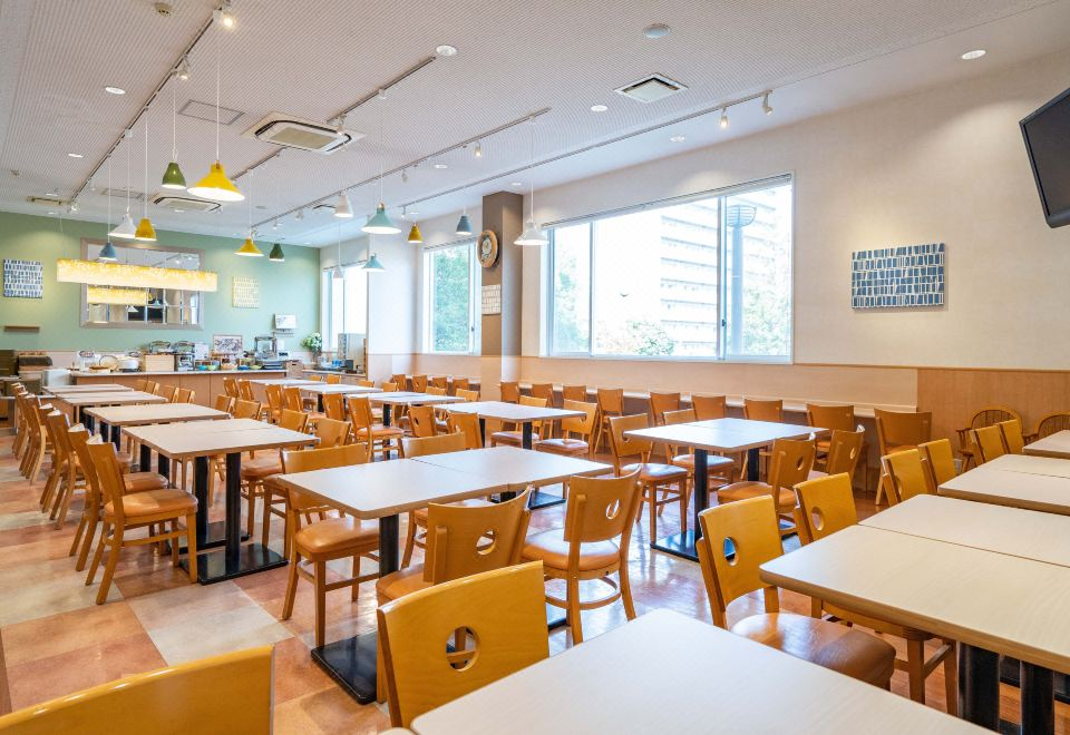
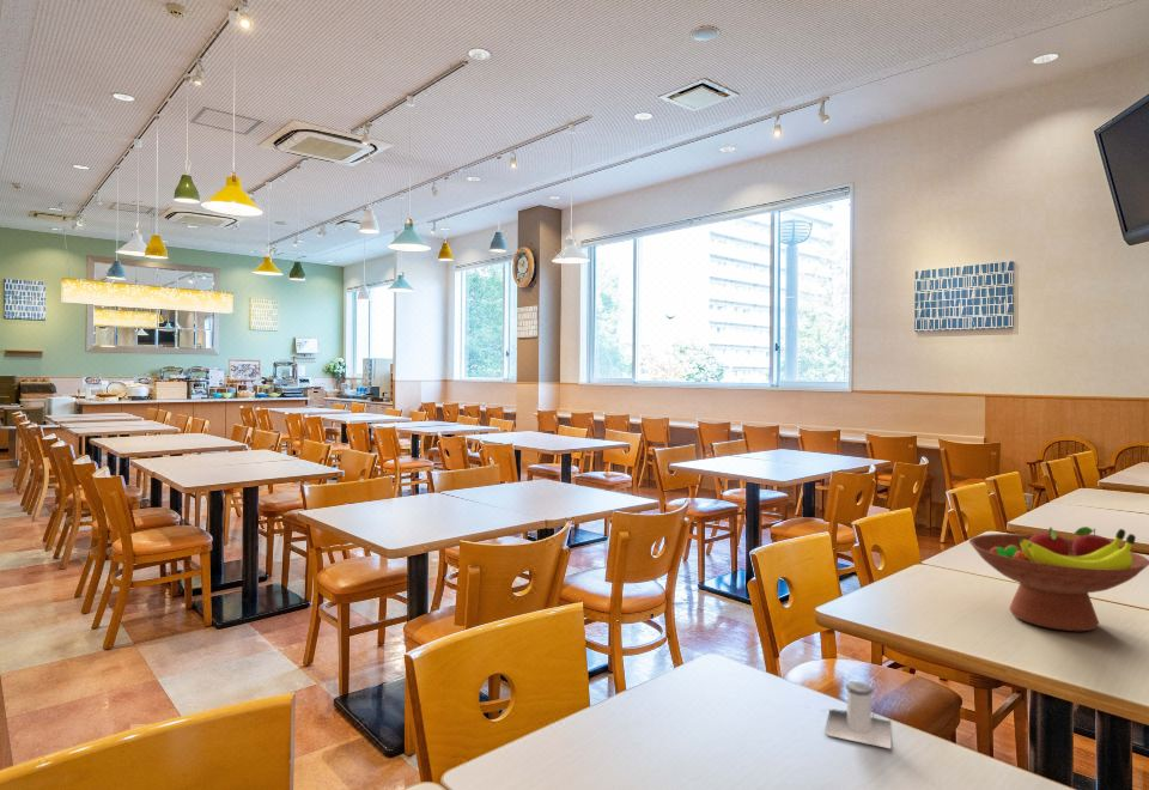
+ fruit bowl [968,525,1149,632]
+ salt shaker [825,680,892,749]
